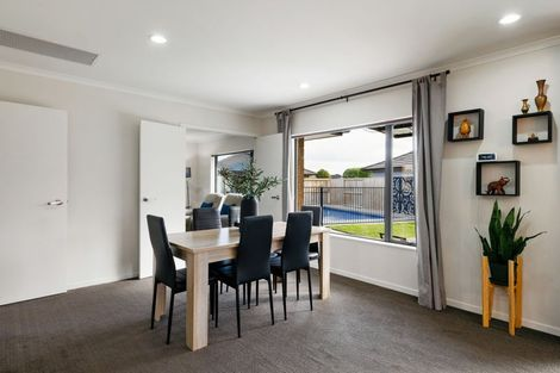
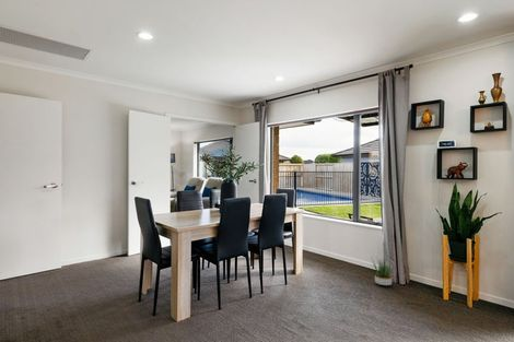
+ potted plant [371,255,397,287]
